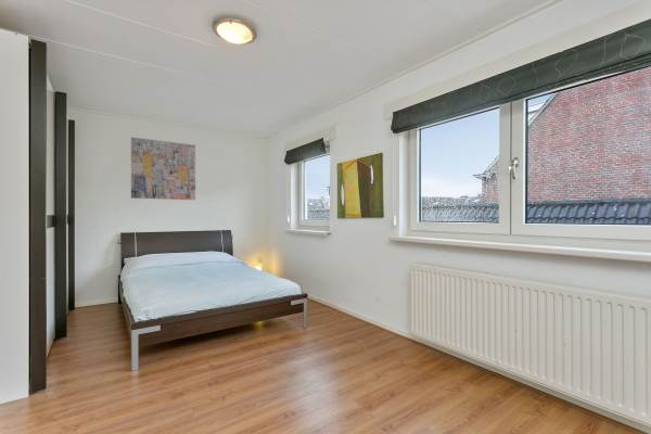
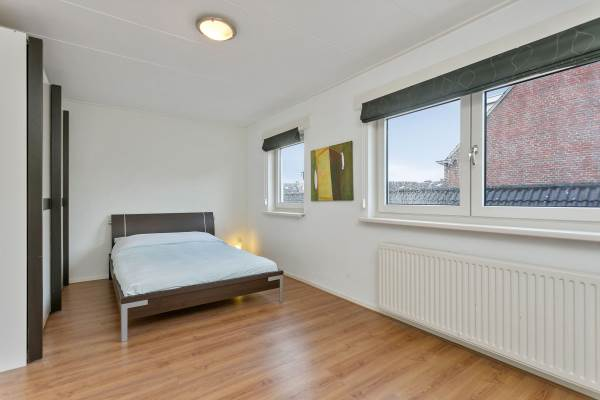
- wall art [130,136,196,201]
